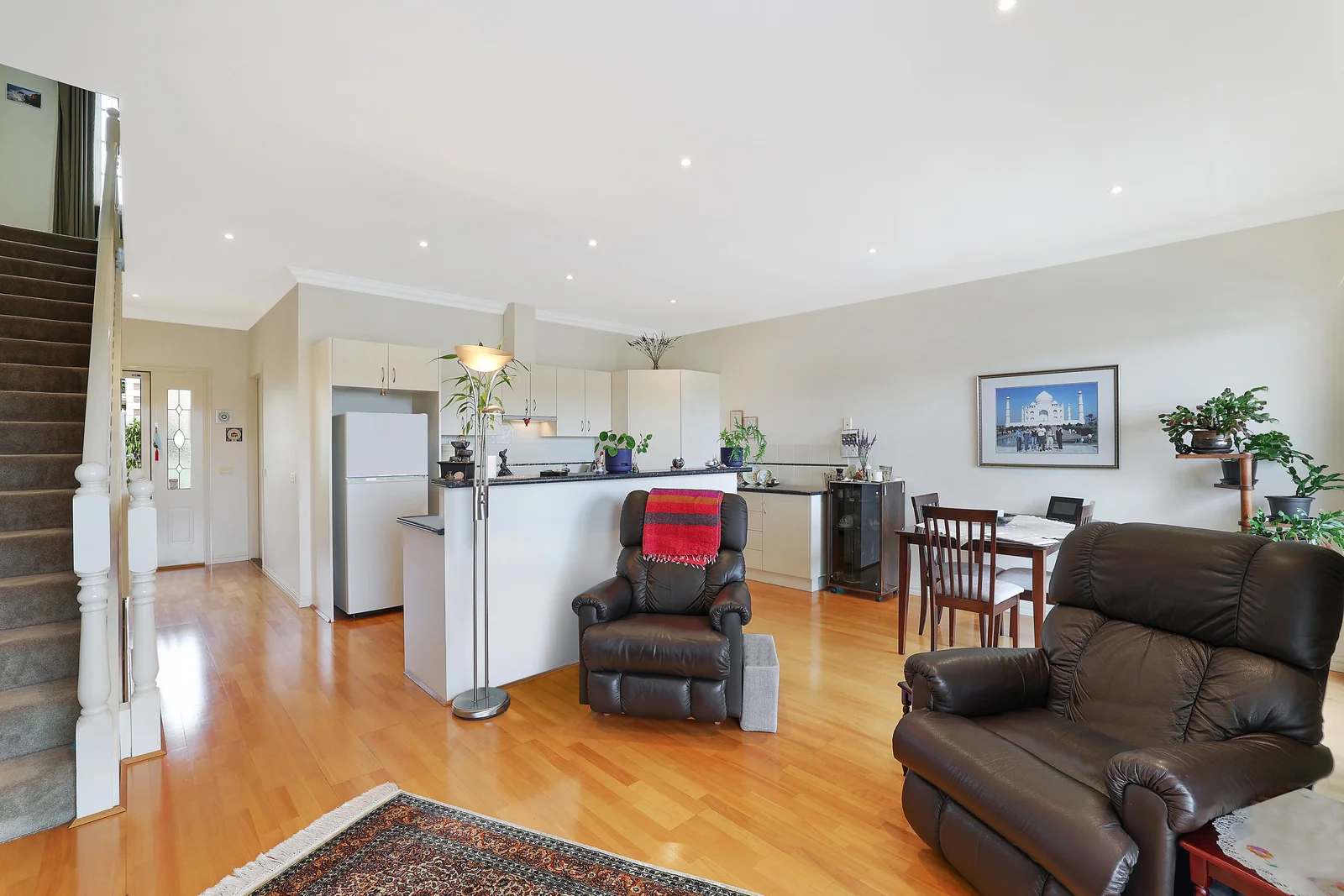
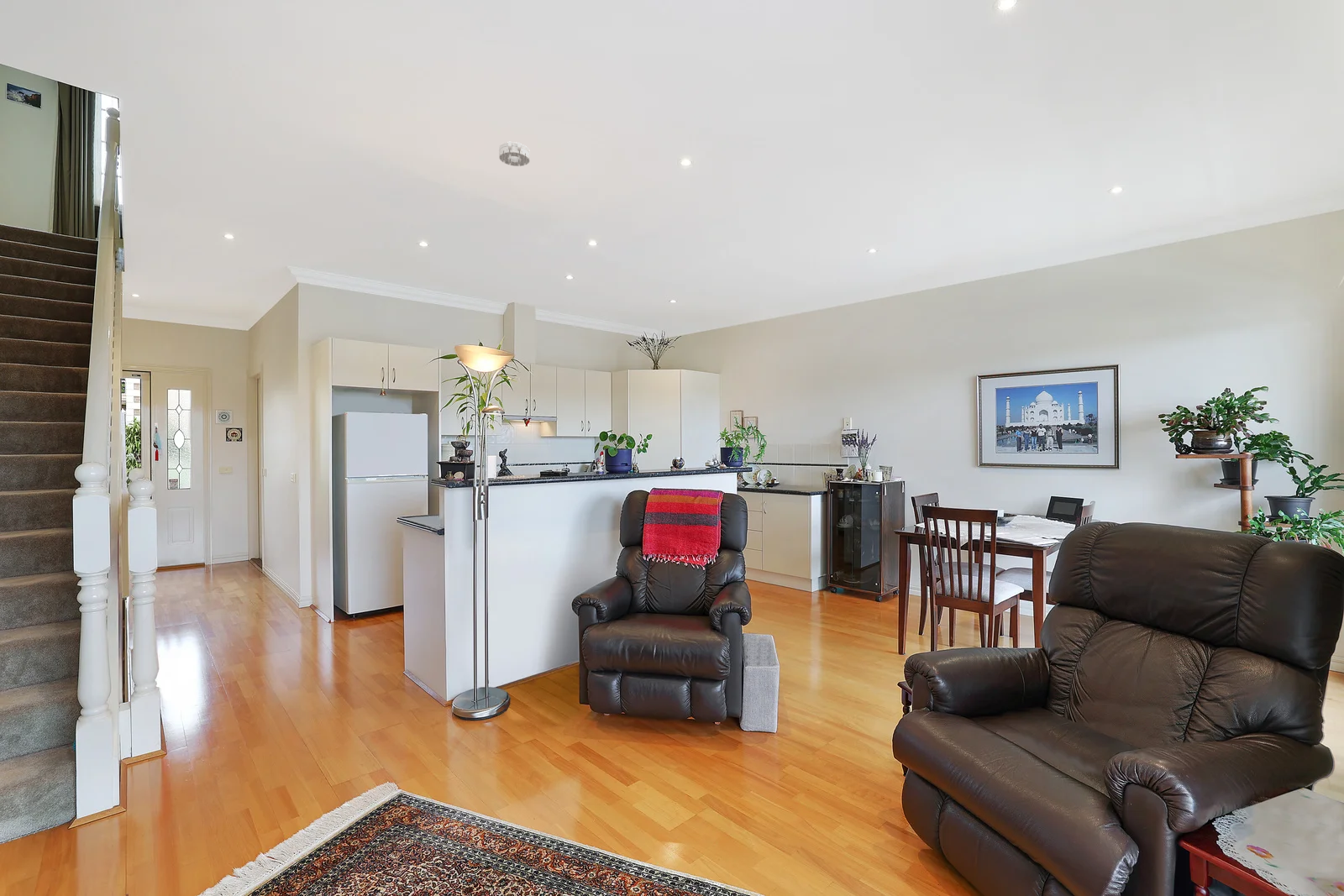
+ smoke detector [498,140,531,167]
